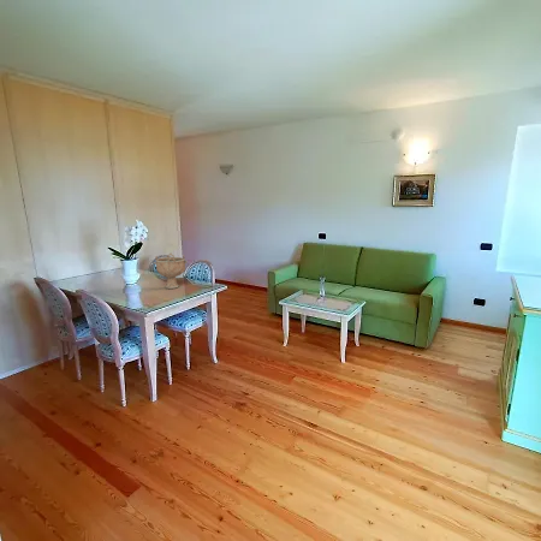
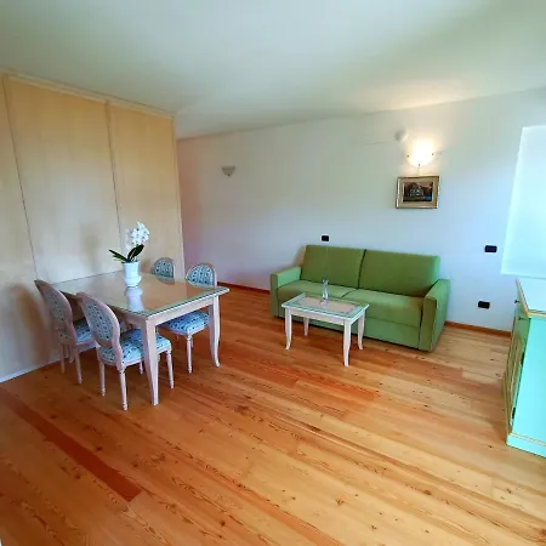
- decorative bowl [153,252,188,290]
